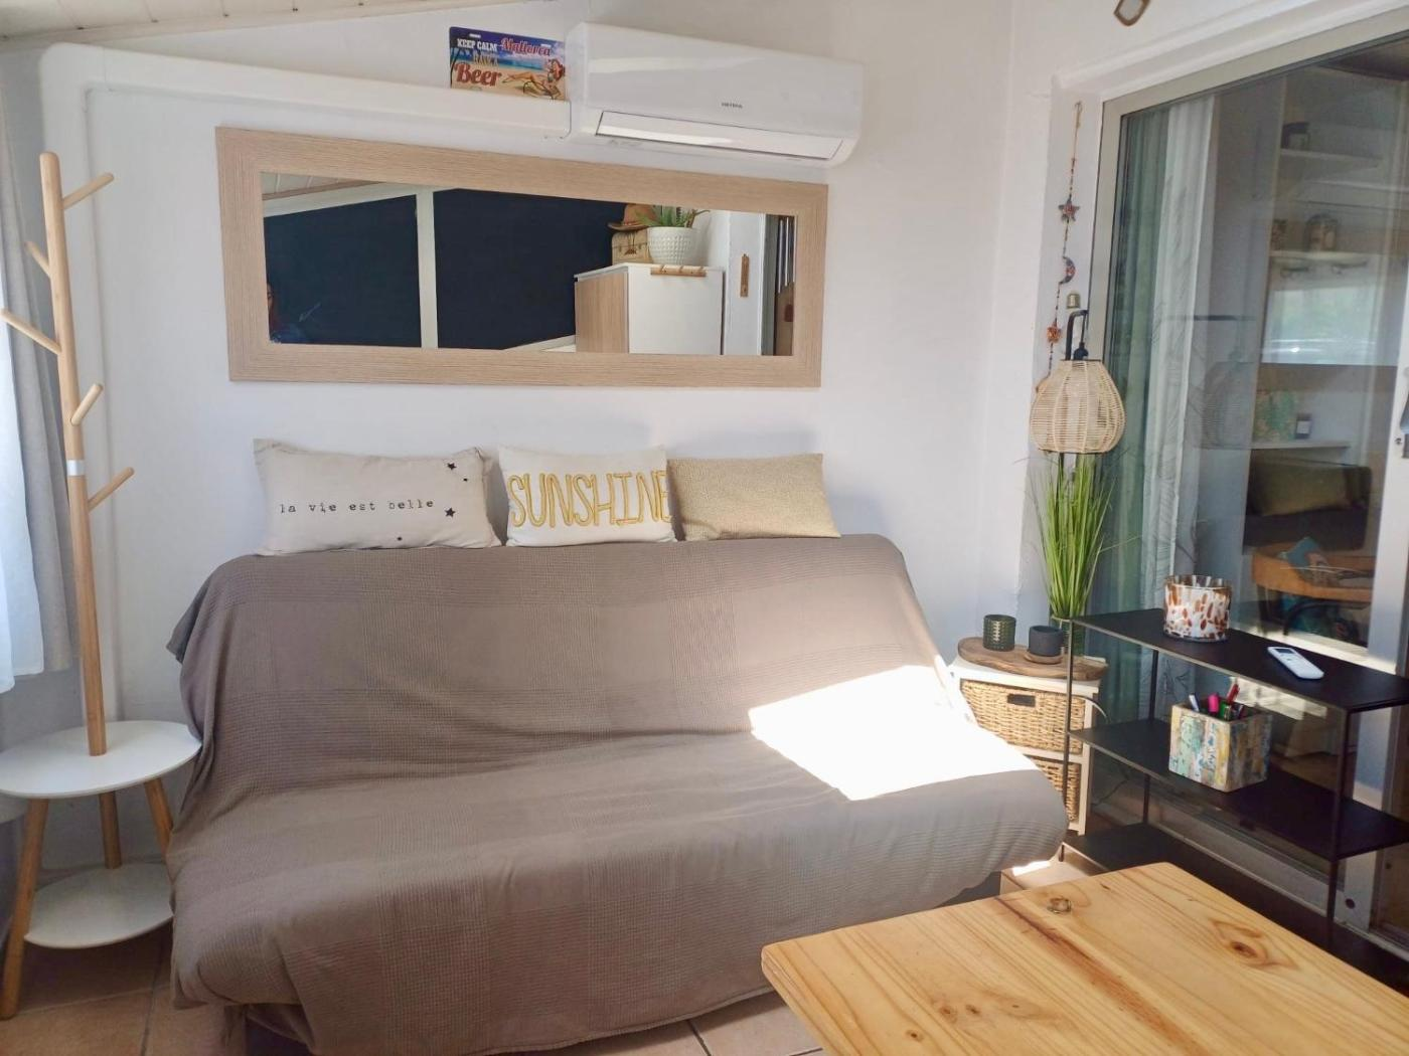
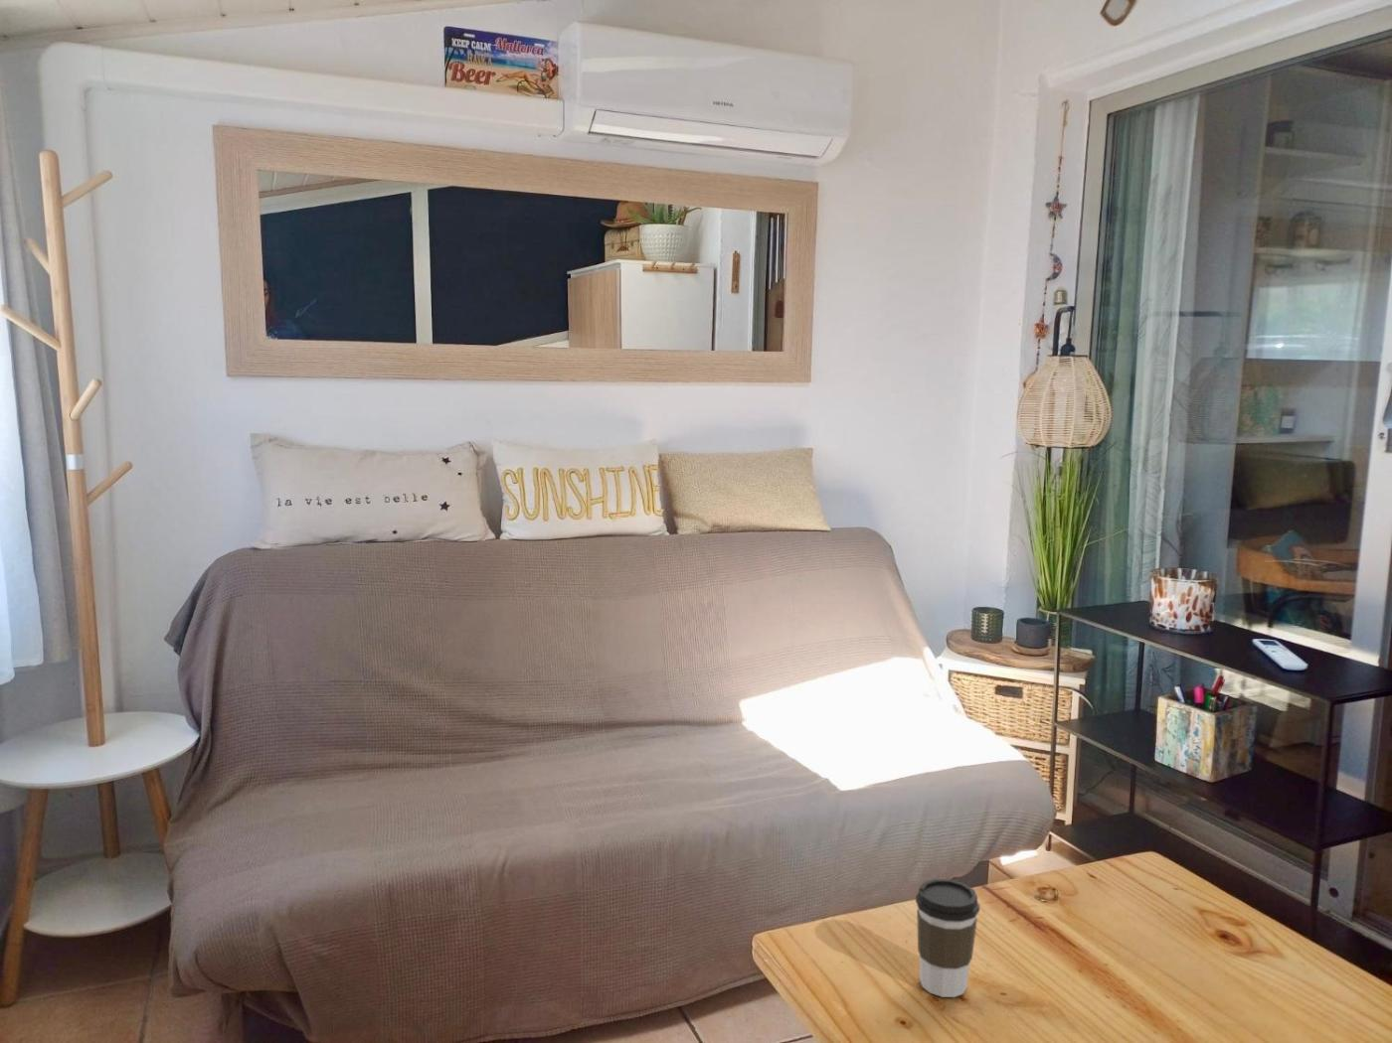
+ coffee cup [915,878,980,998]
